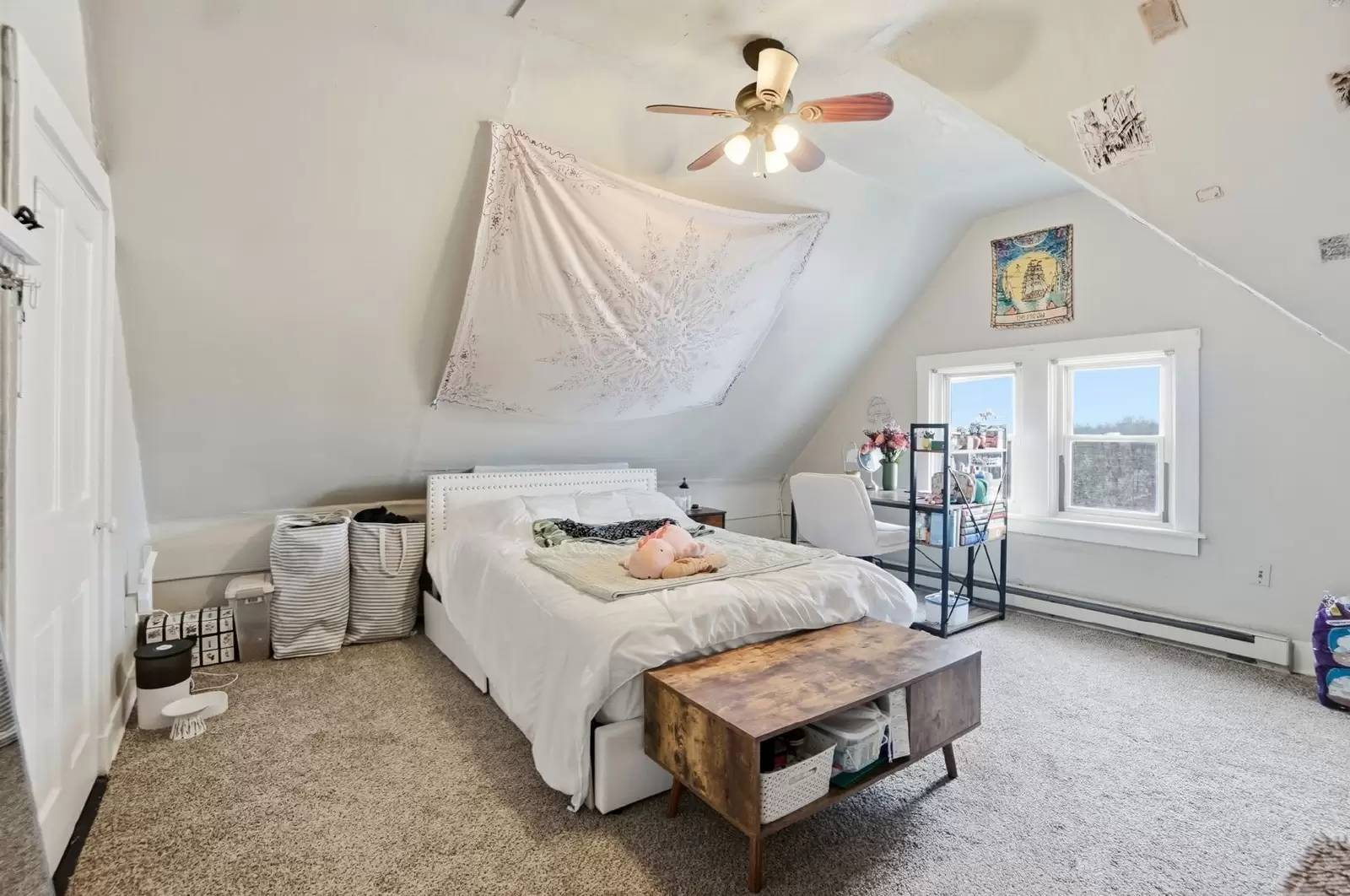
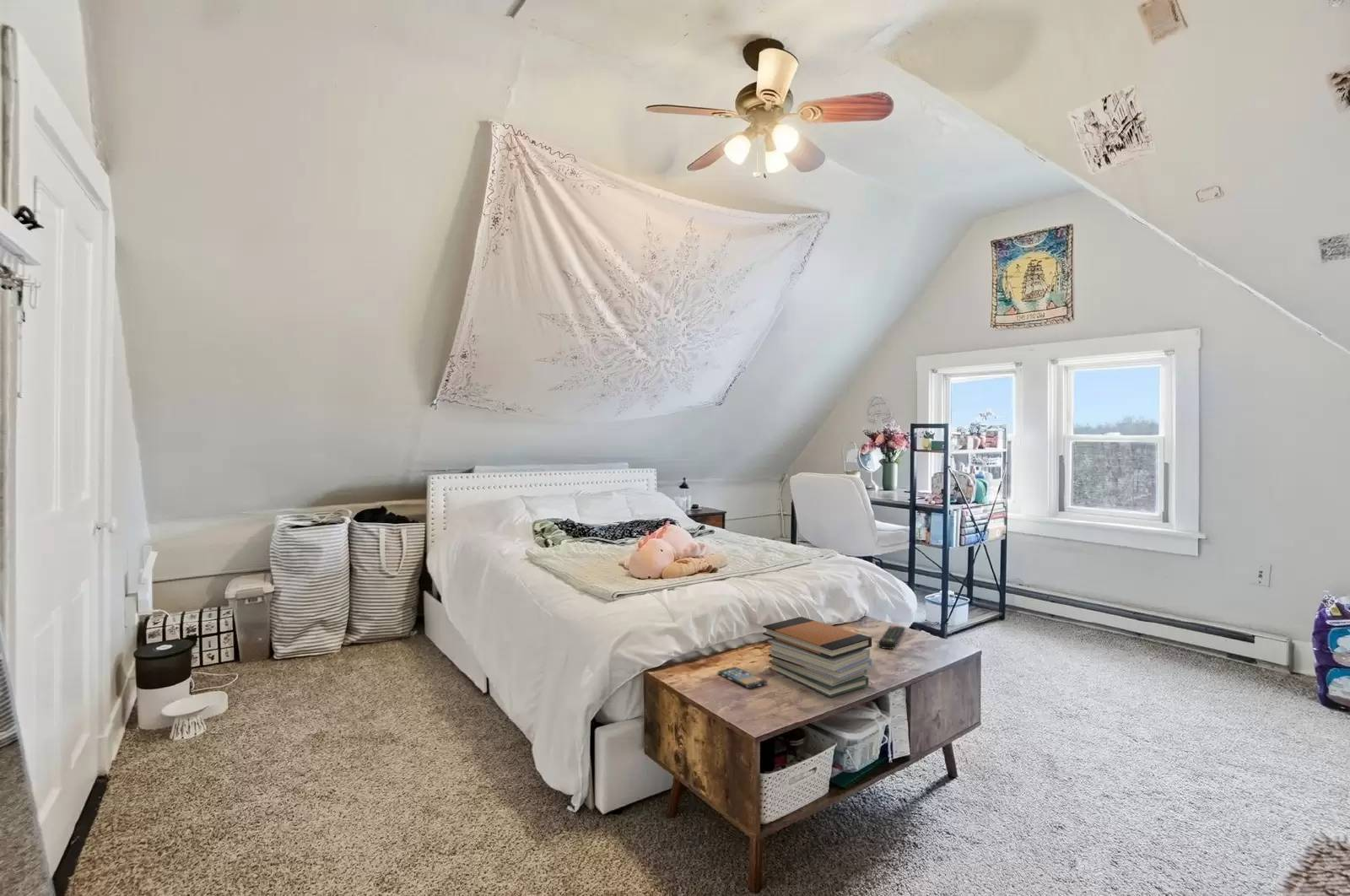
+ book stack [762,616,872,698]
+ smartphone [717,666,769,689]
+ remote control [877,625,906,650]
